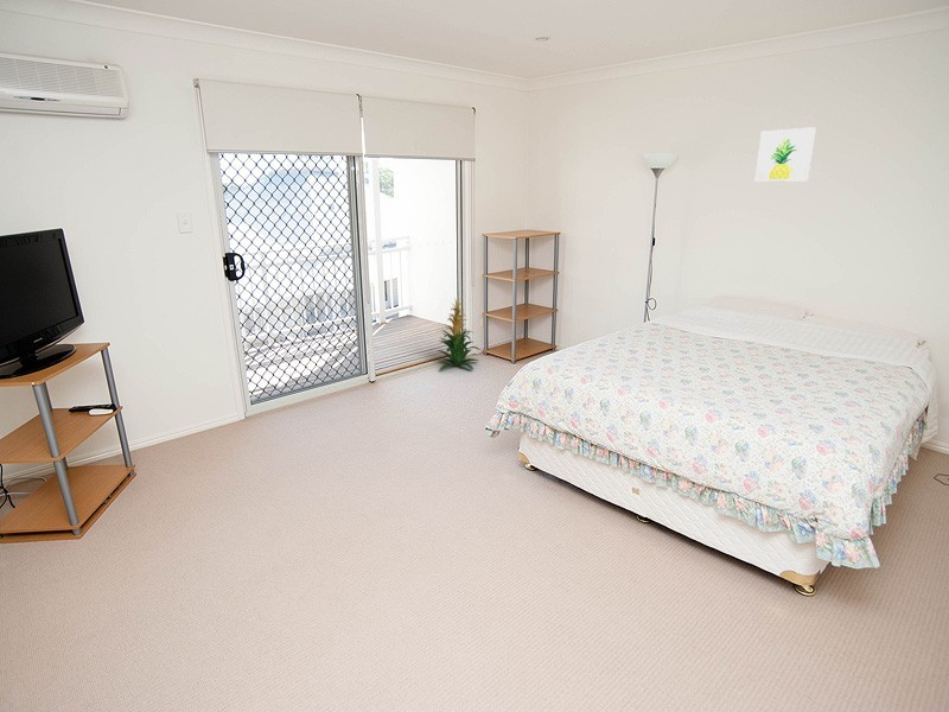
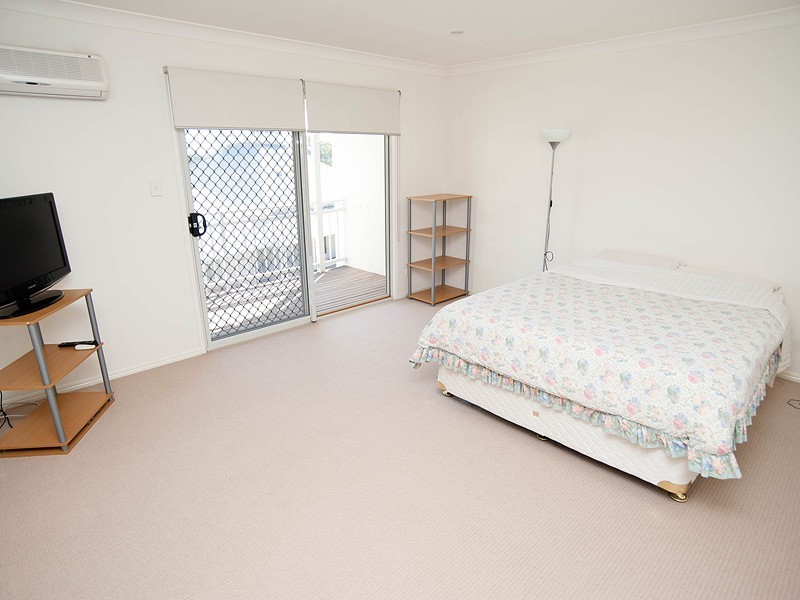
- wall art [753,126,817,183]
- indoor plant [437,297,480,371]
